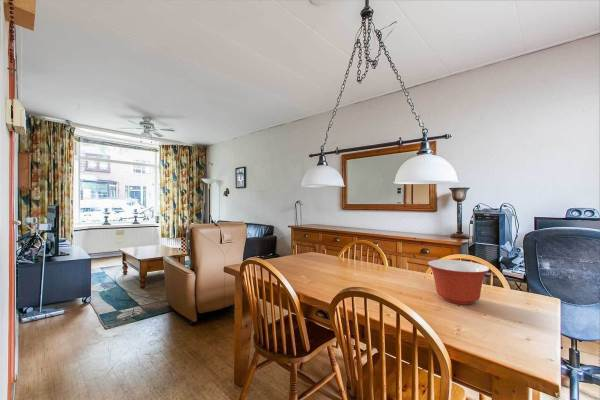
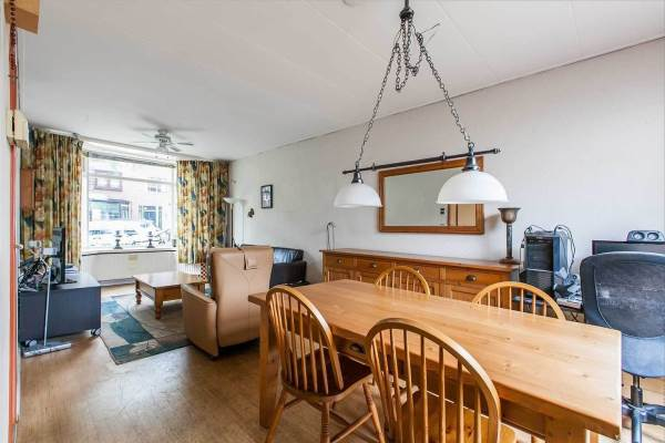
- mixing bowl [427,259,491,306]
